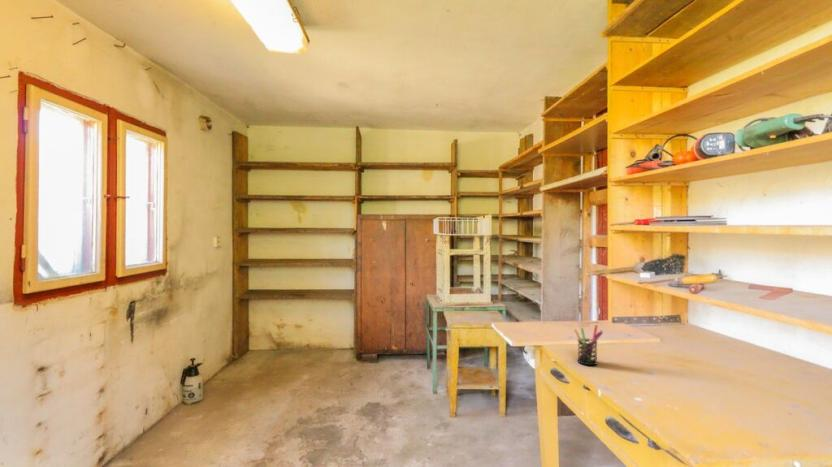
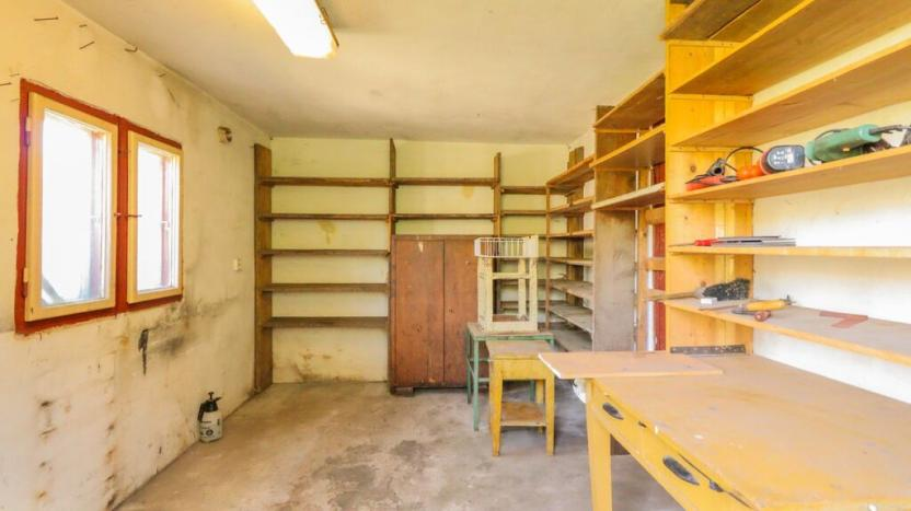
- pen holder [573,324,604,366]
